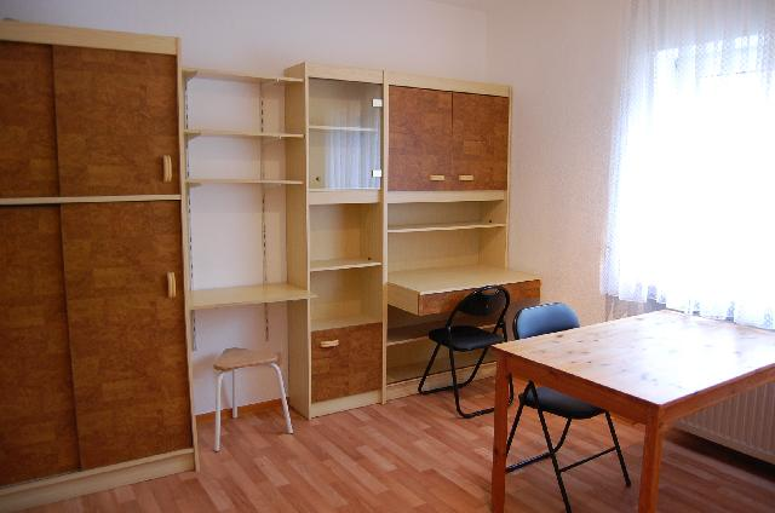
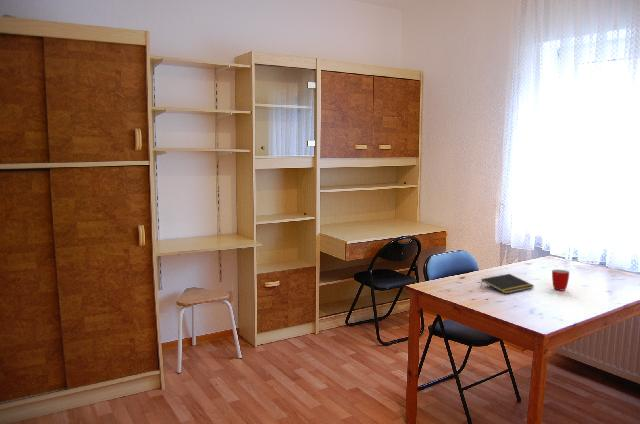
+ notepad [480,273,535,295]
+ mug [551,269,570,291]
